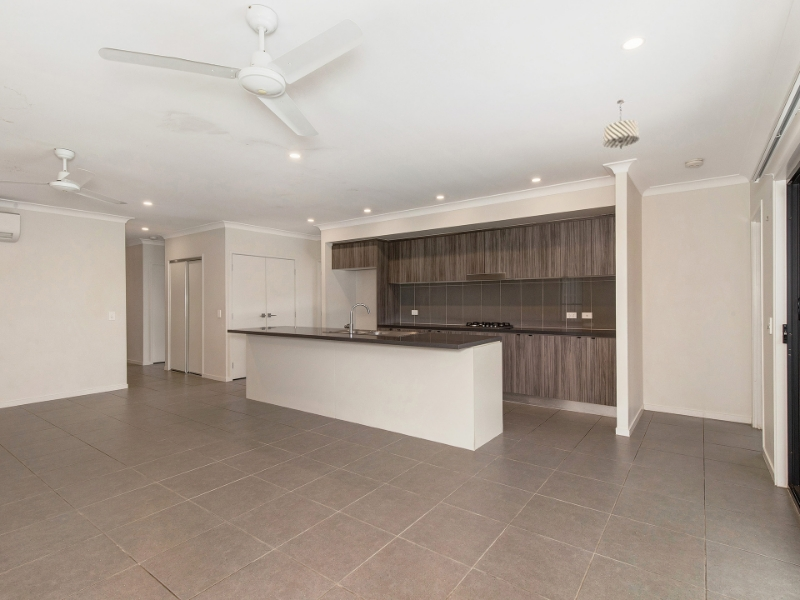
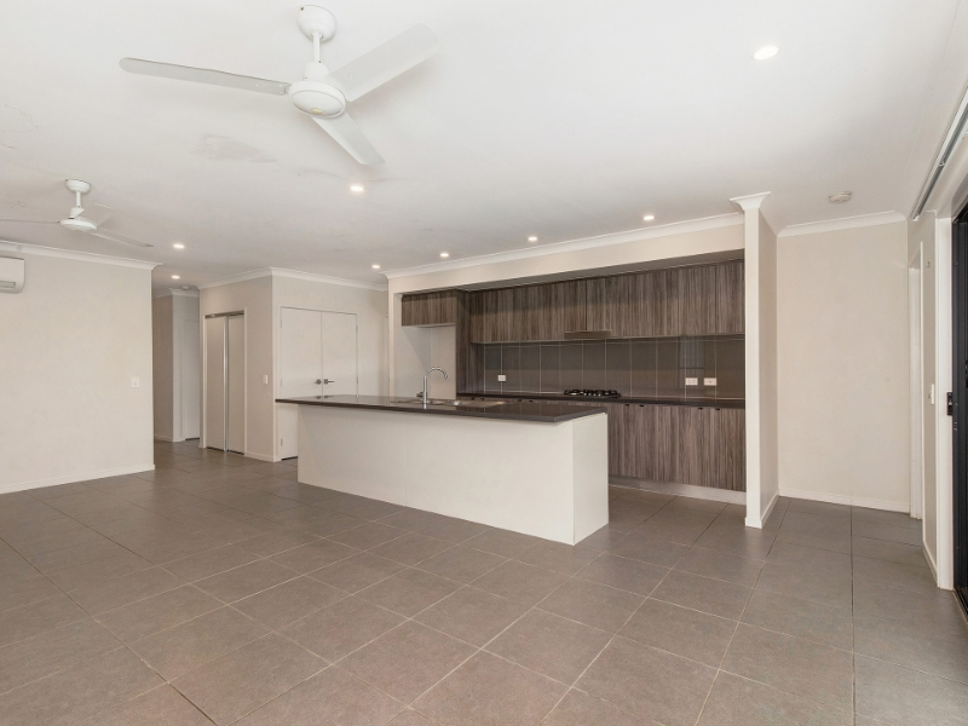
- pendant light [602,99,640,150]
